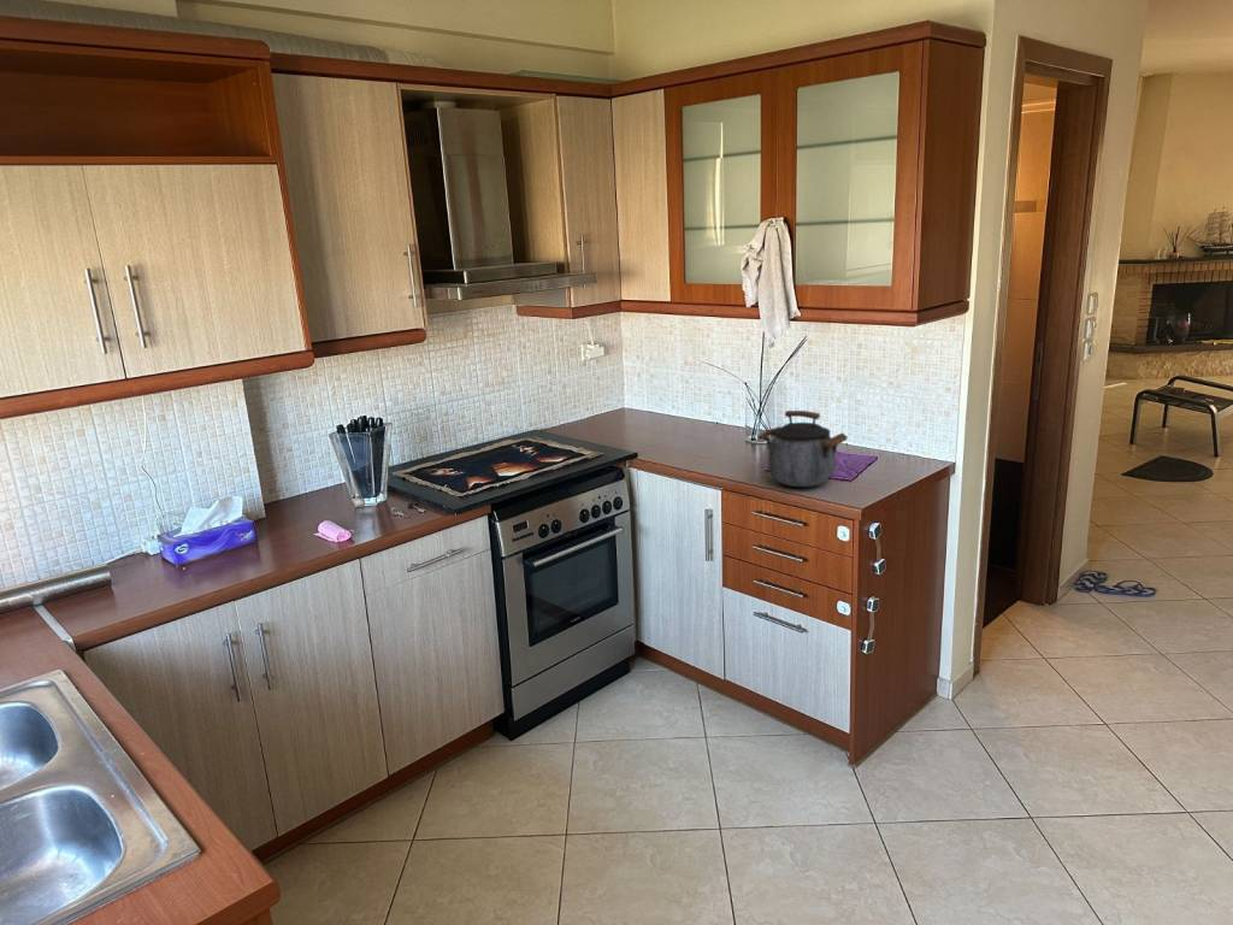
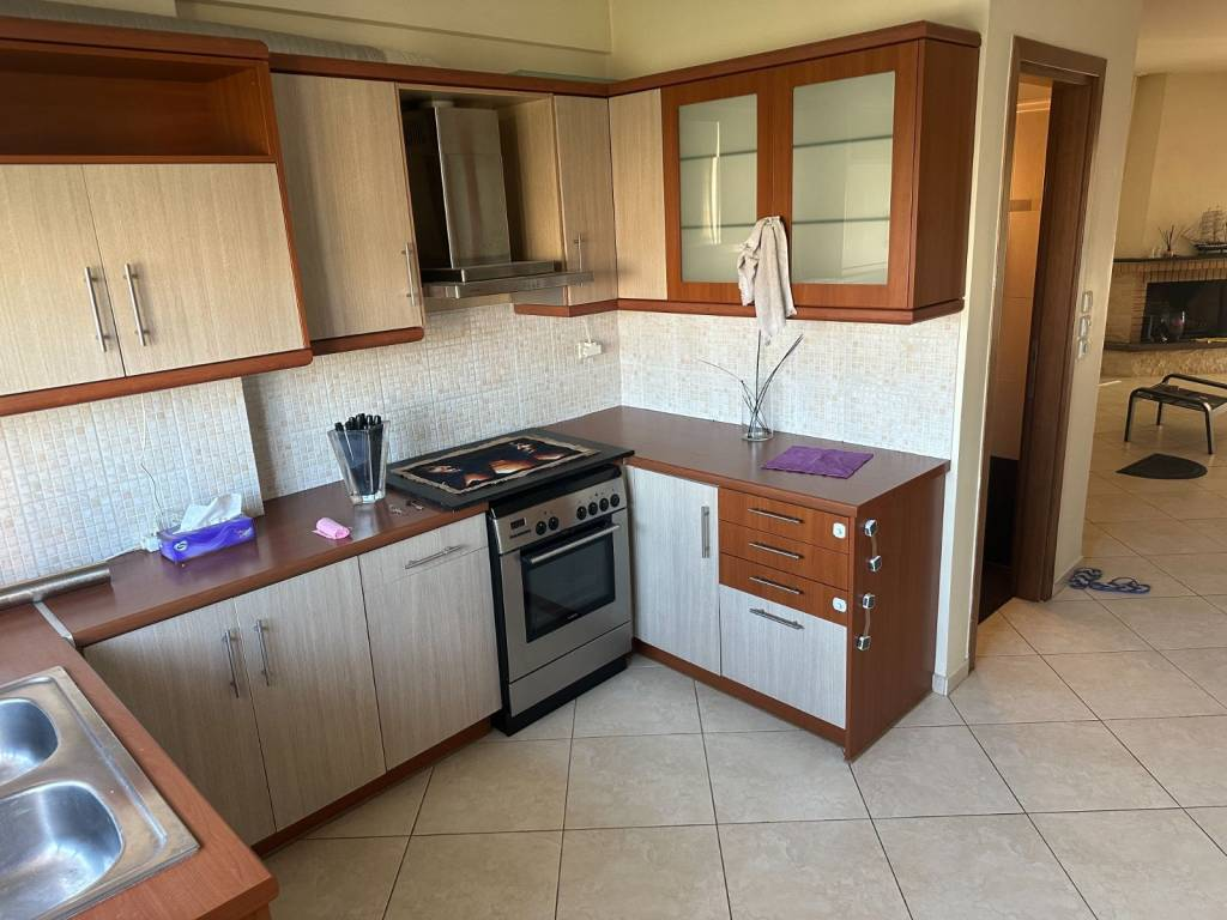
- kettle [756,410,849,488]
